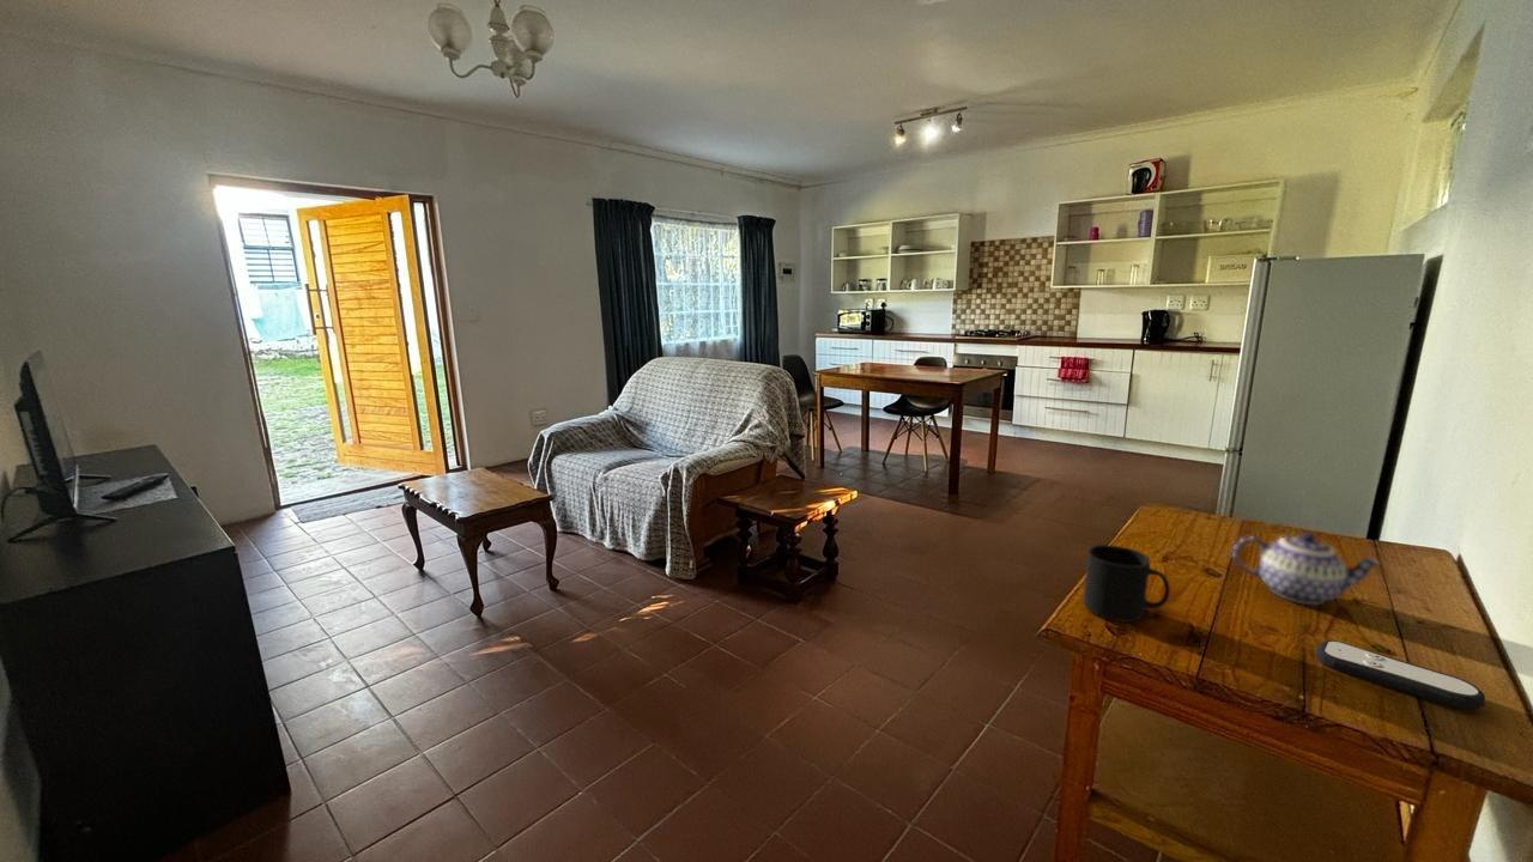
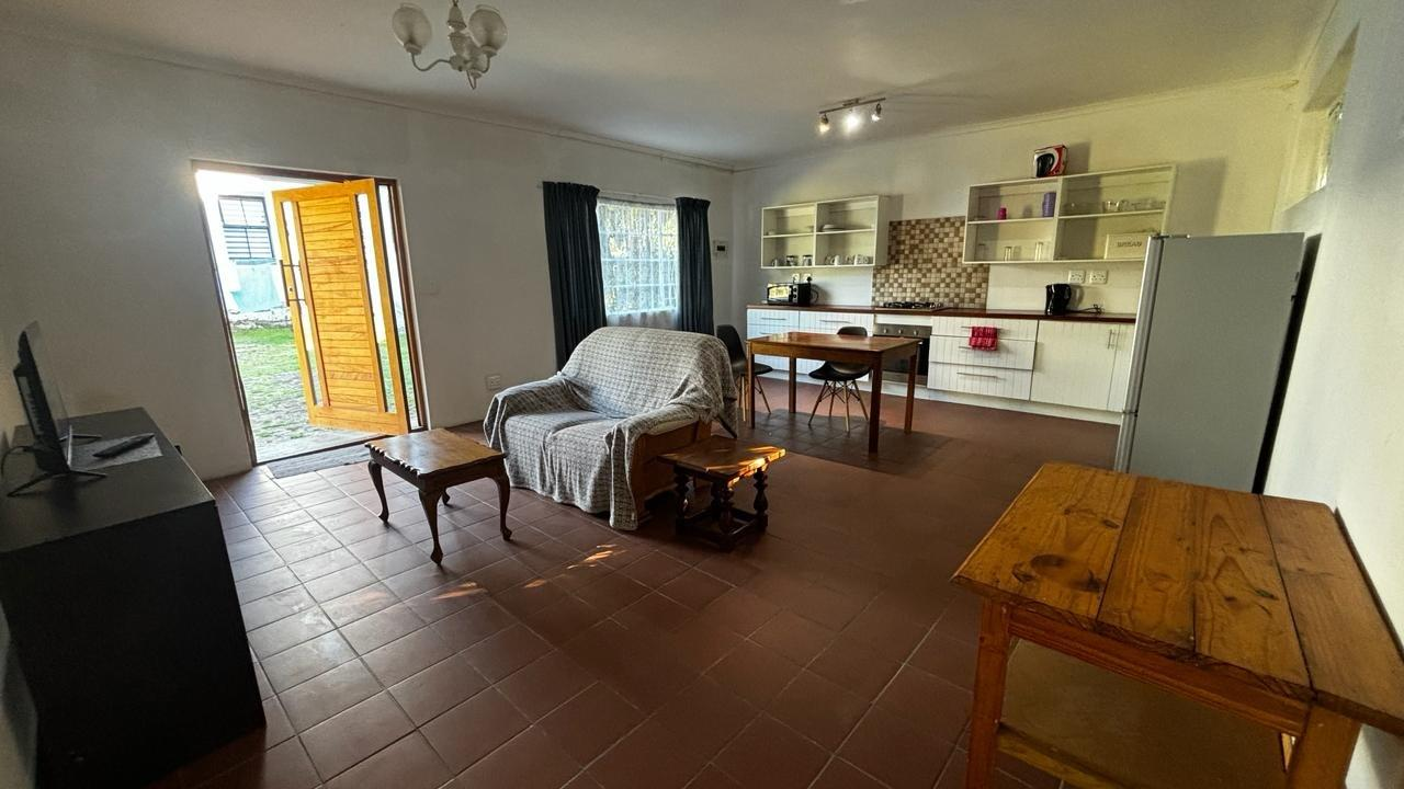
- mug [1083,544,1171,623]
- remote control [1314,639,1486,711]
- teapot [1231,532,1384,606]
